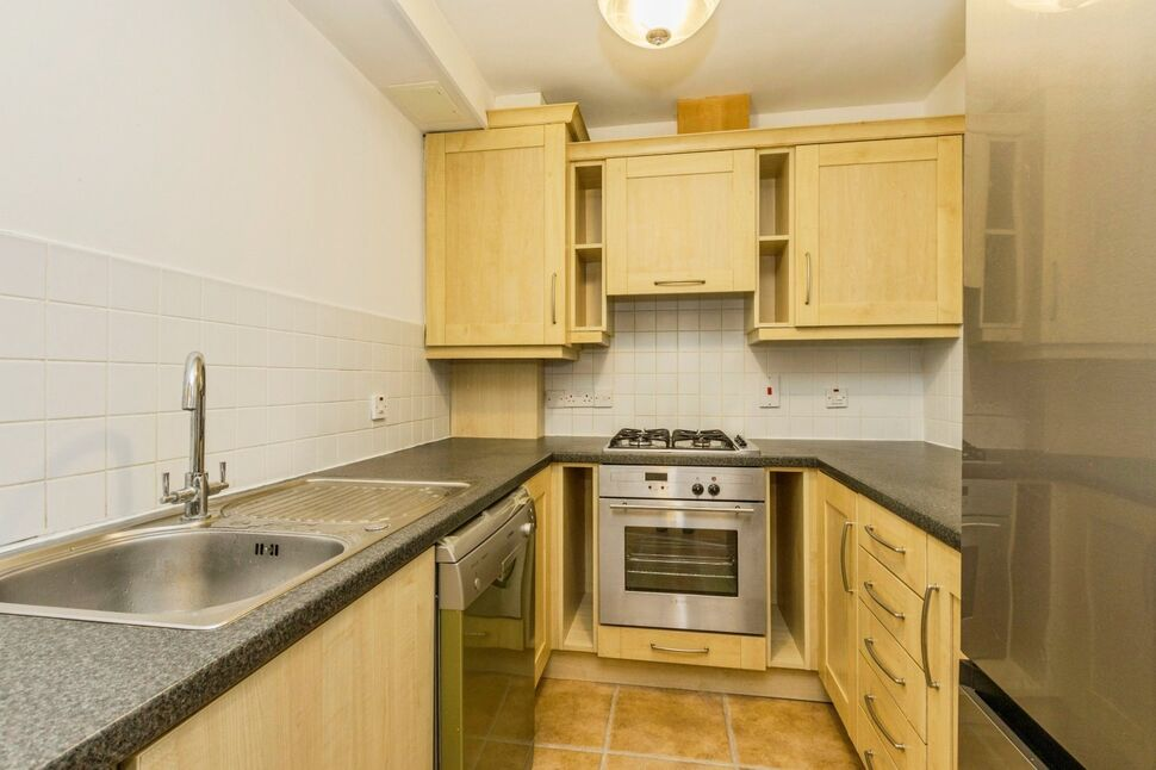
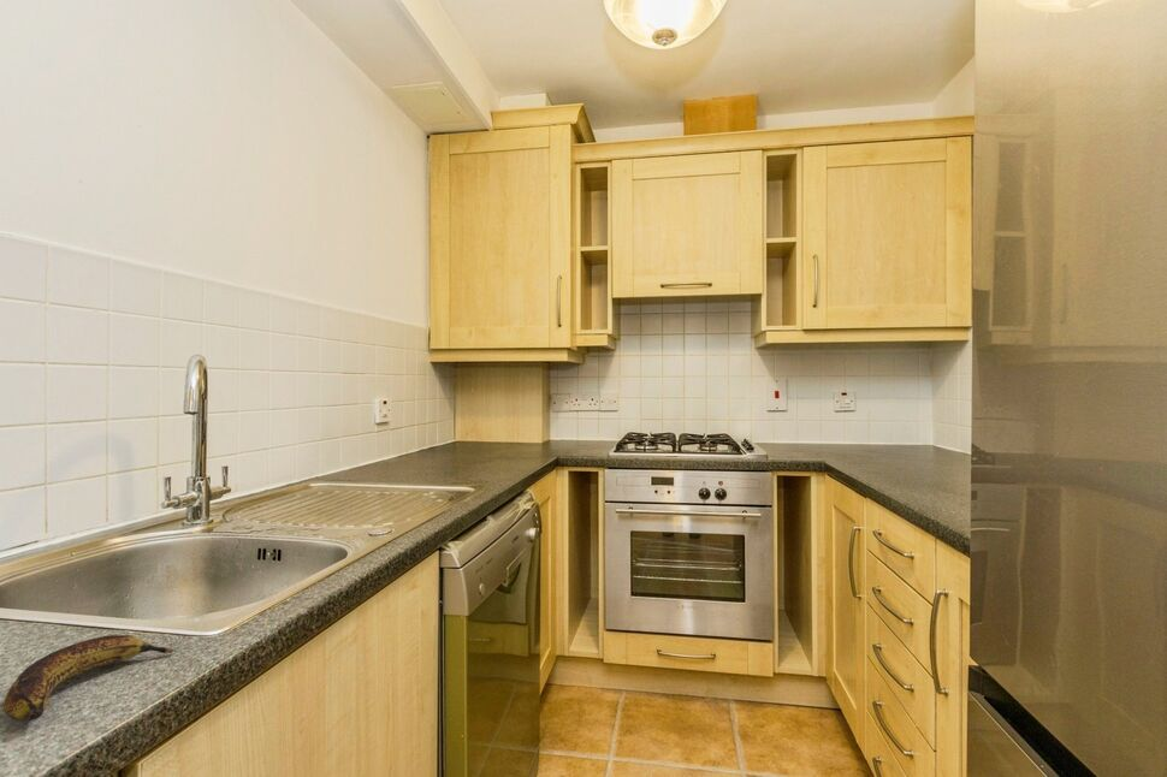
+ banana [2,634,179,722]
